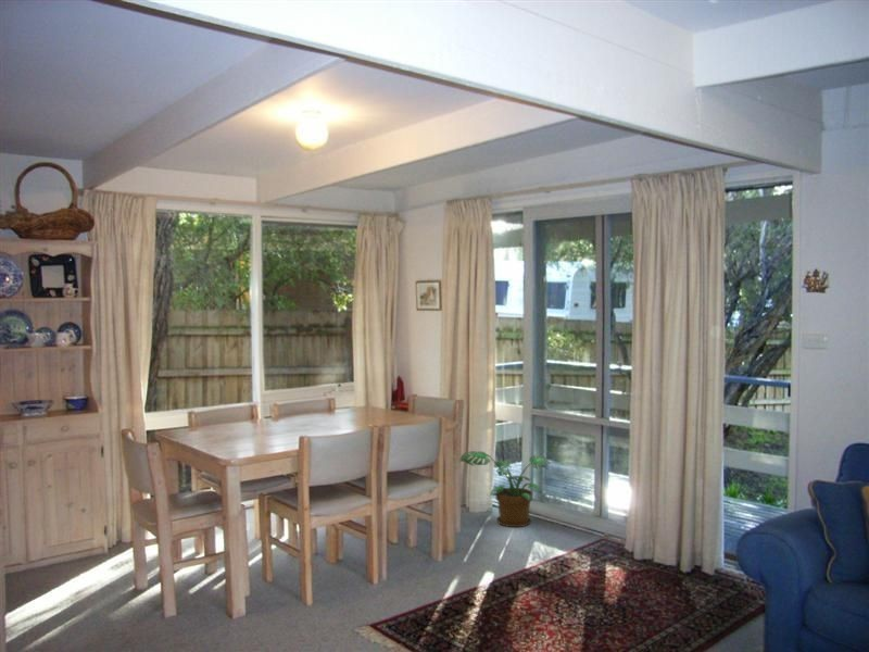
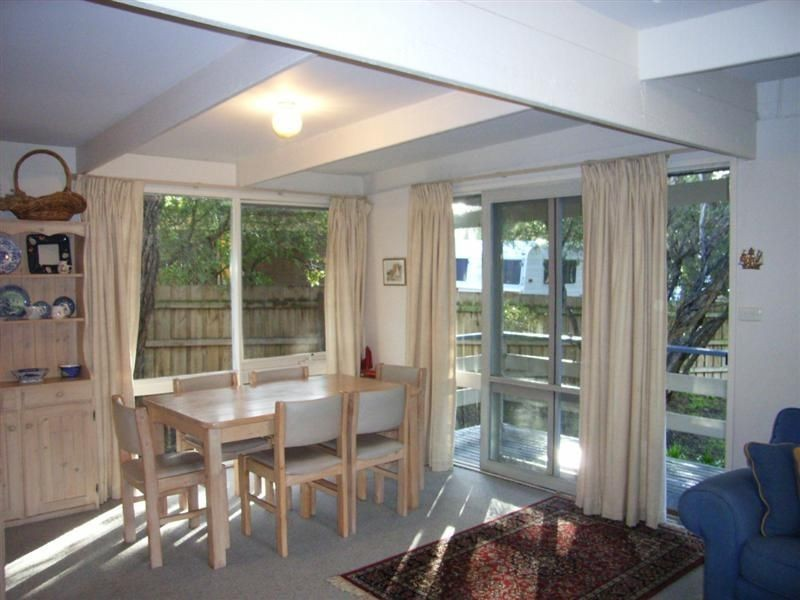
- potted plant [458,450,552,528]
